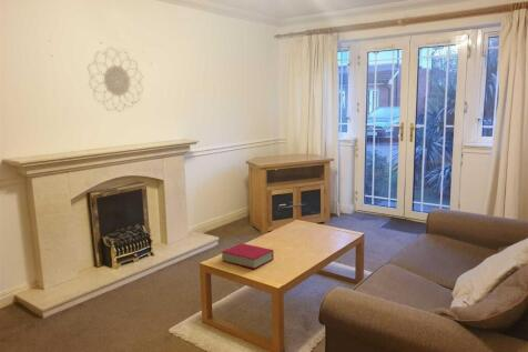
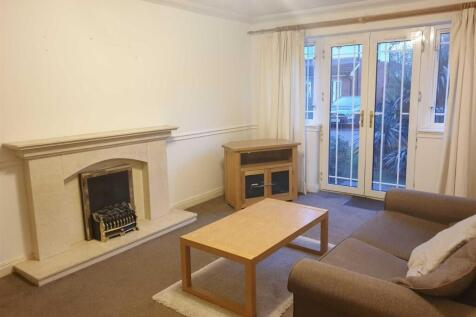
- book [221,242,275,270]
- decorative wall piece [88,47,143,112]
